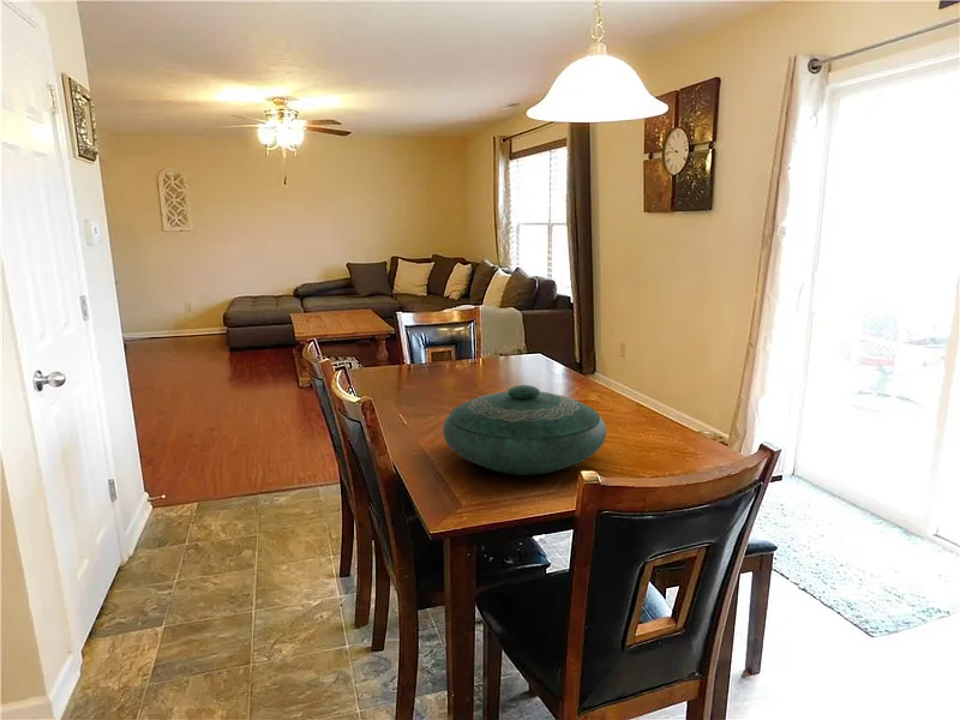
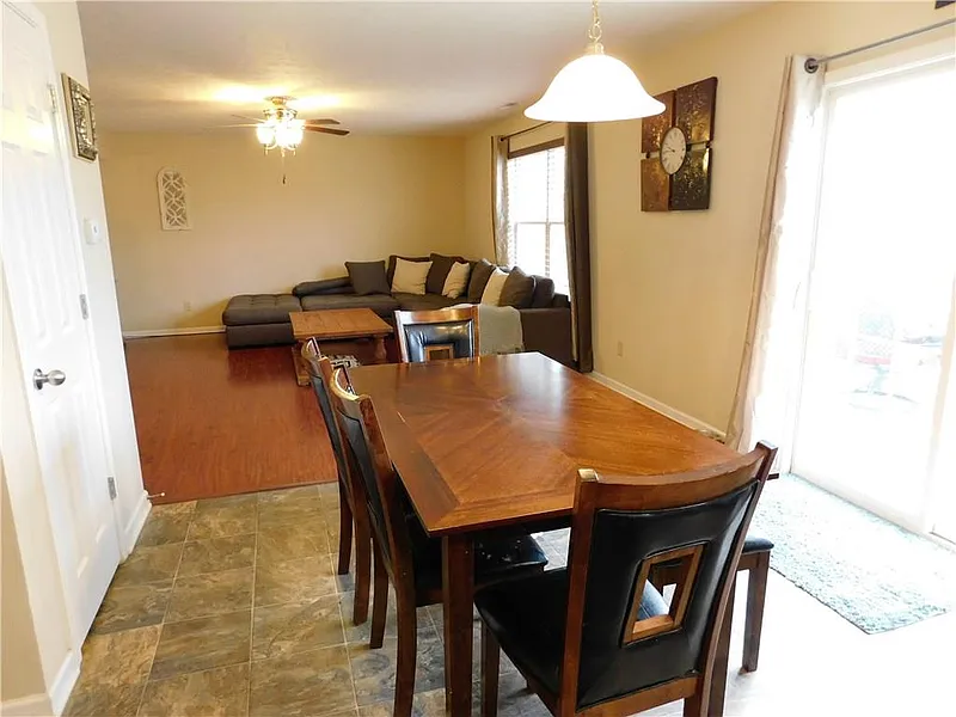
- decorative bowl [442,384,607,476]
